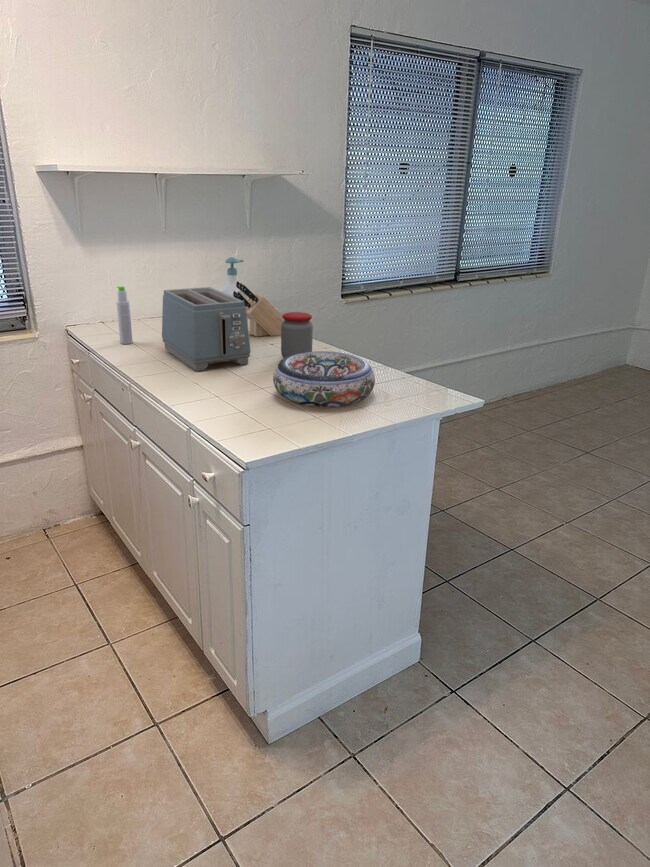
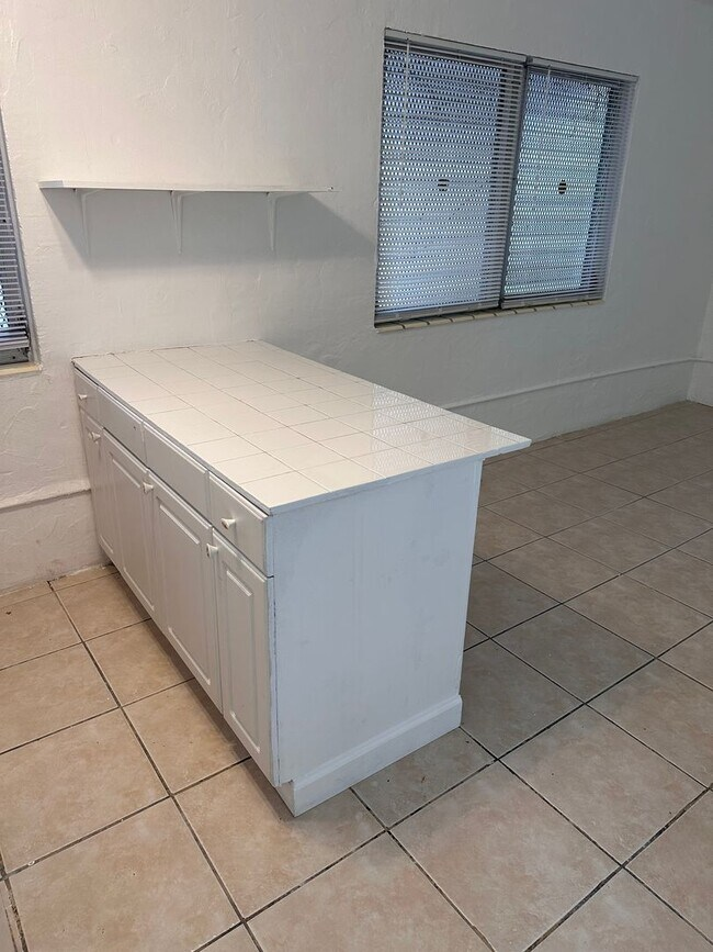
- bowl [272,350,376,409]
- toaster [161,286,251,372]
- bottle [115,285,134,345]
- jar [280,311,314,359]
- knife block [233,280,285,338]
- soap bottle [219,256,249,326]
